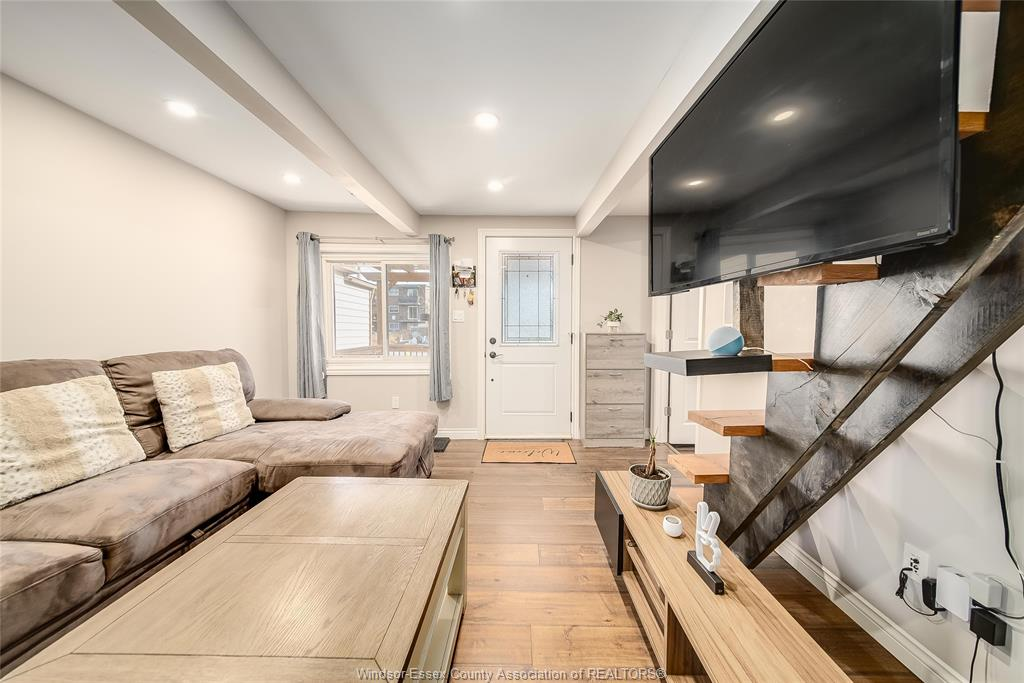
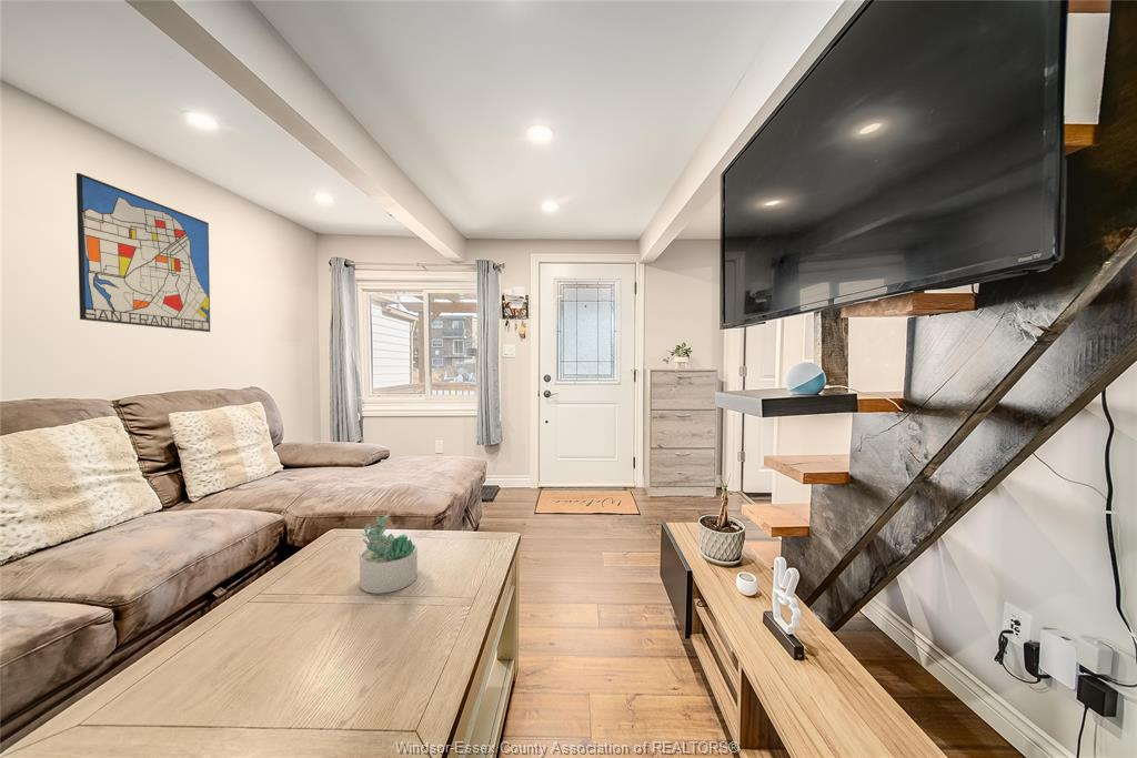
+ wall art [76,172,211,333]
+ succulent plant [359,513,419,595]
